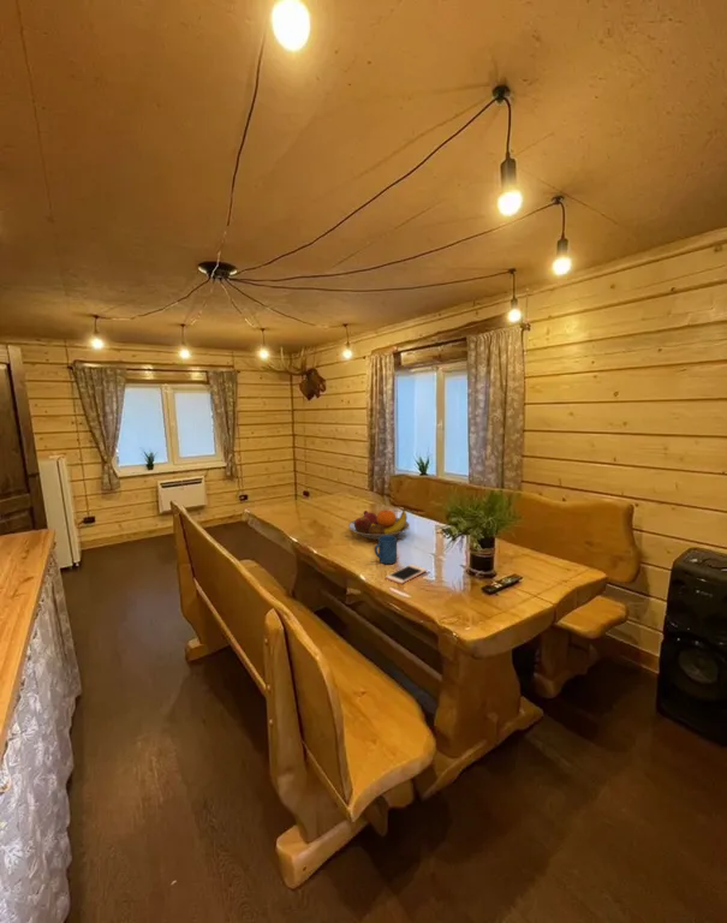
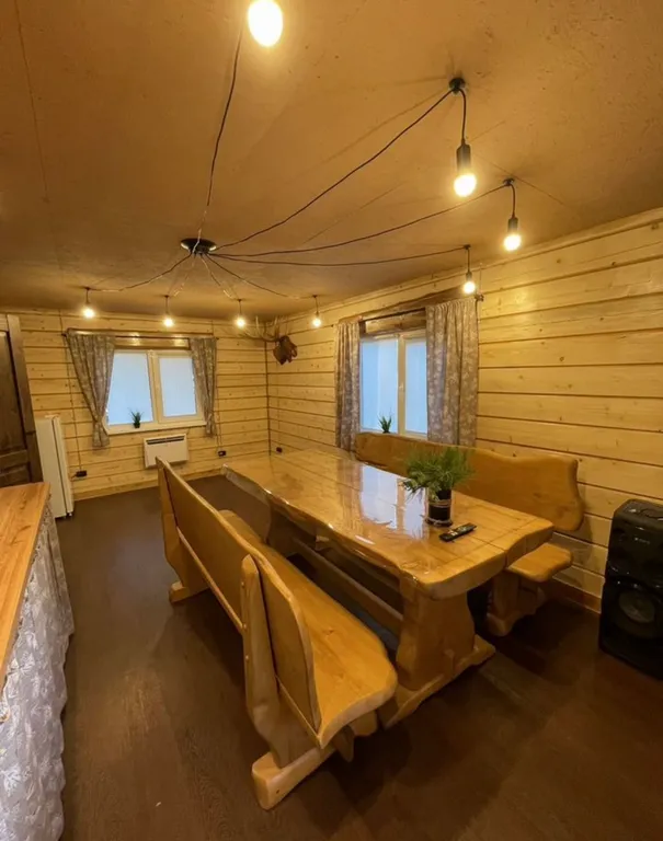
- cell phone [385,564,428,585]
- mug [374,536,398,565]
- fruit bowl [347,508,411,541]
